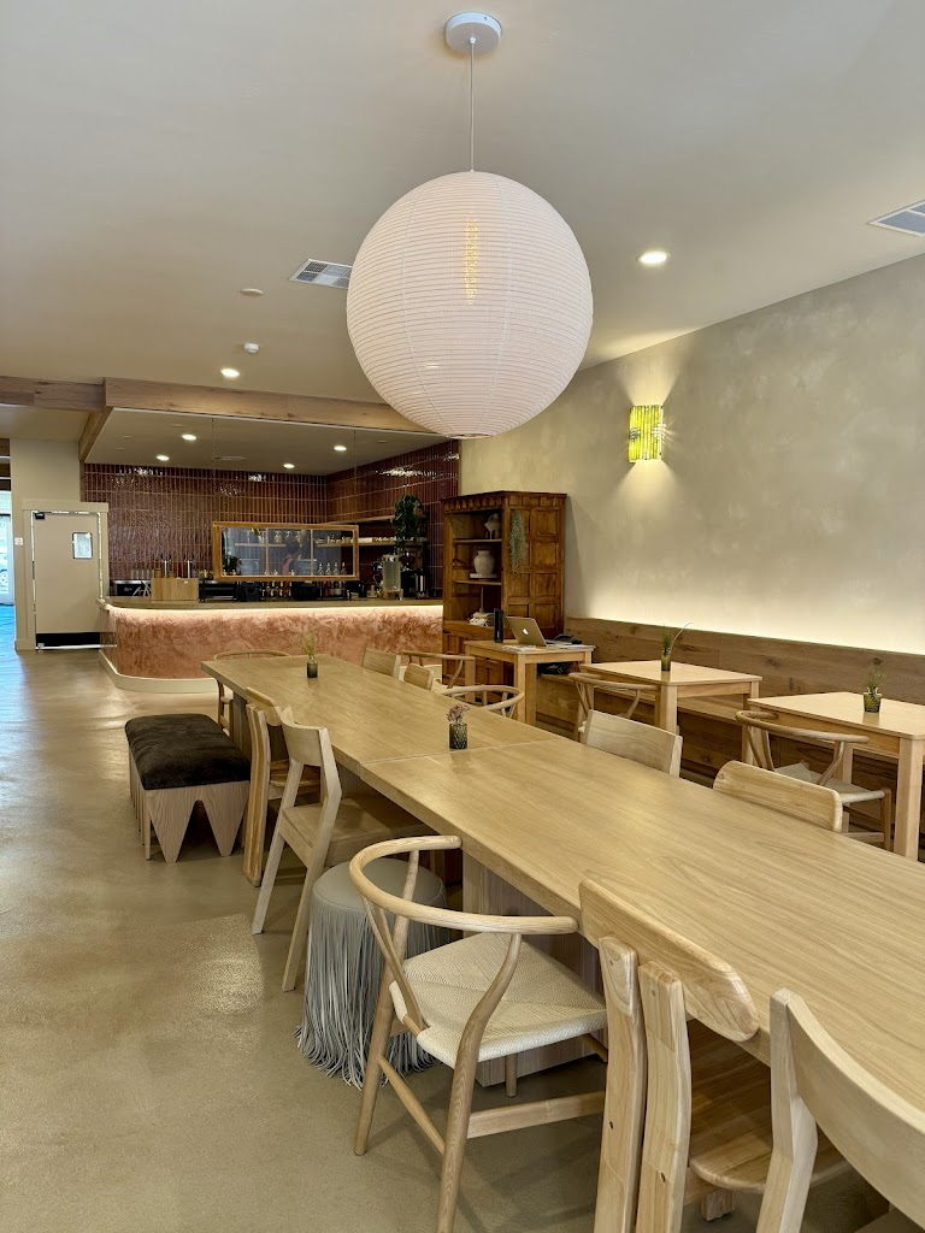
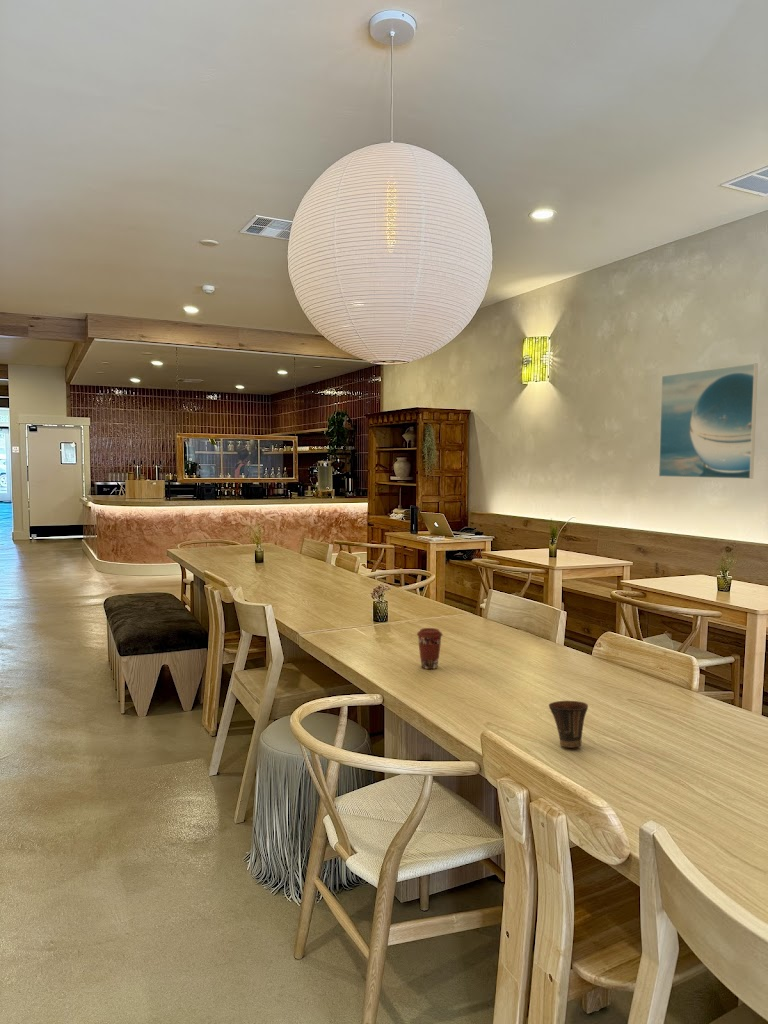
+ cup [548,700,589,749]
+ coffee cup [416,627,443,670]
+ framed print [658,362,759,480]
